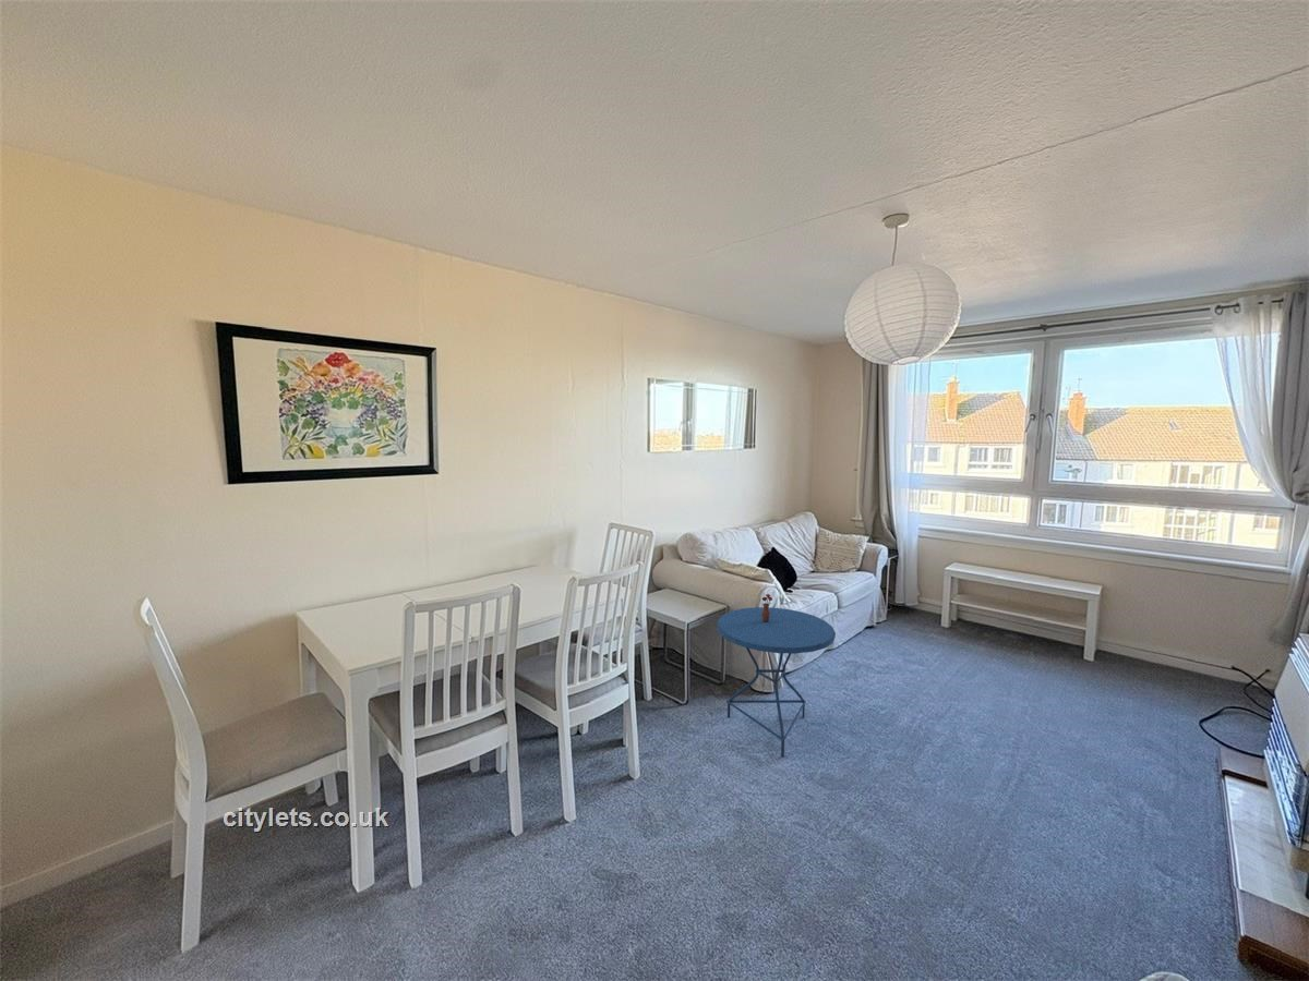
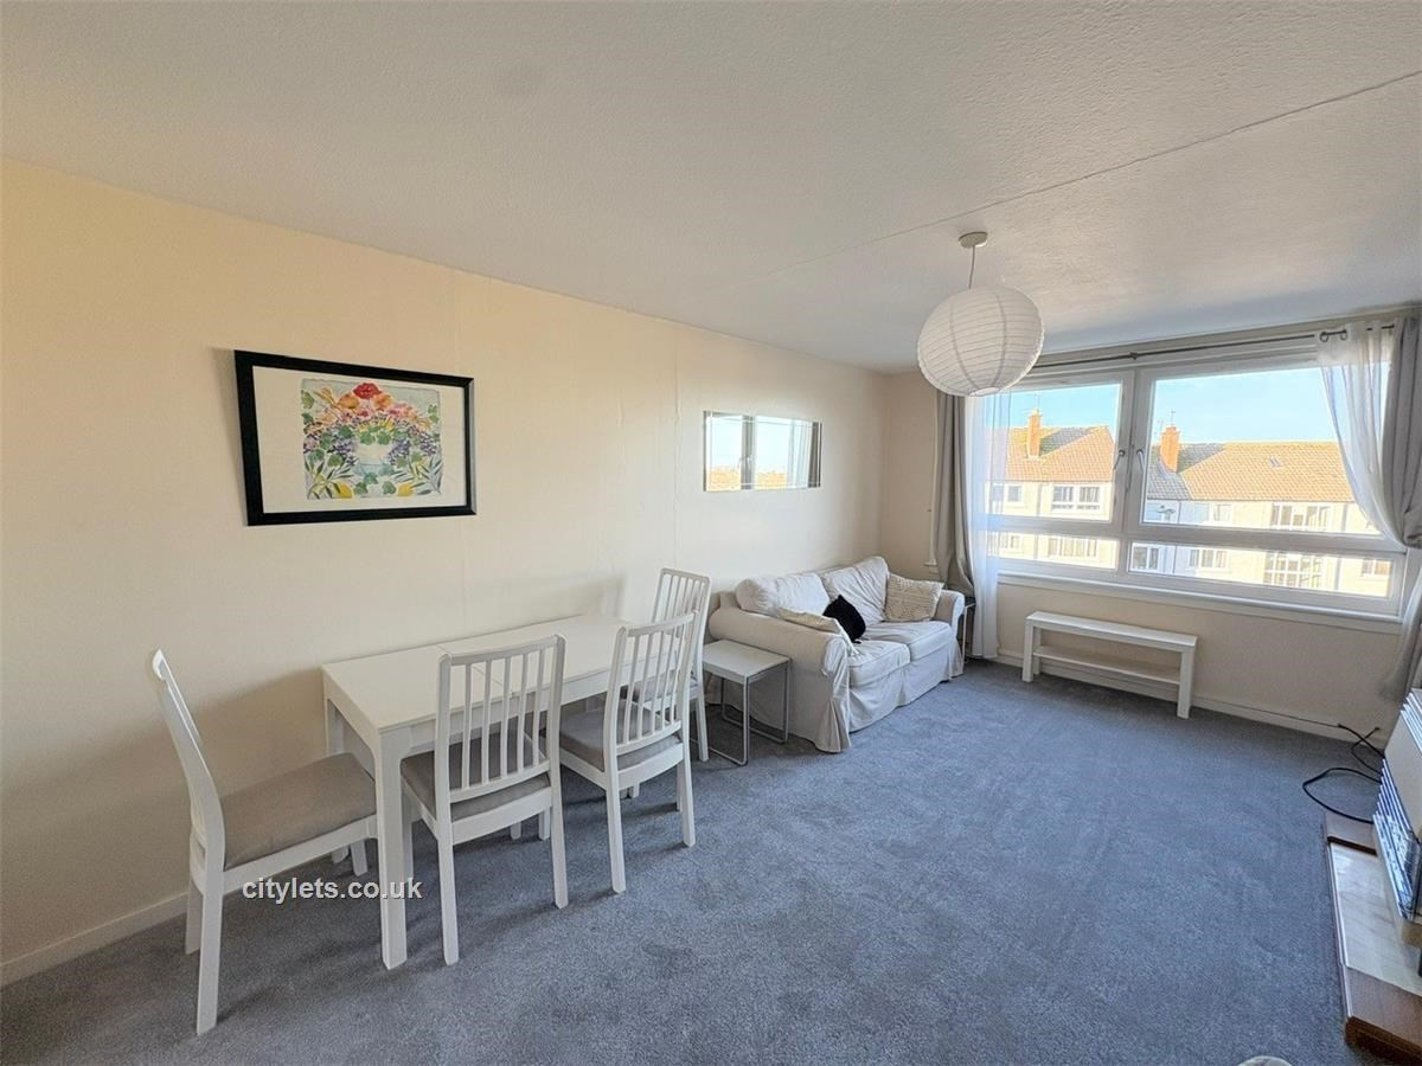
- side table [716,593,837,759]
